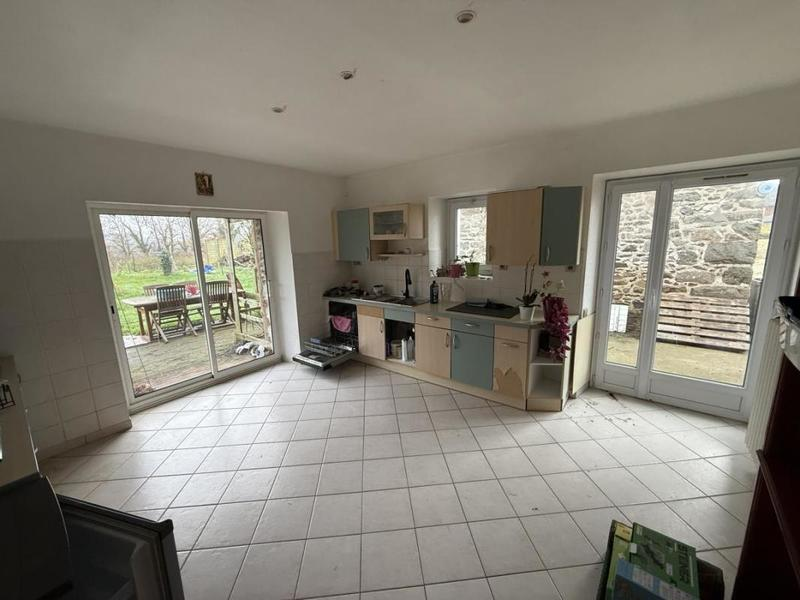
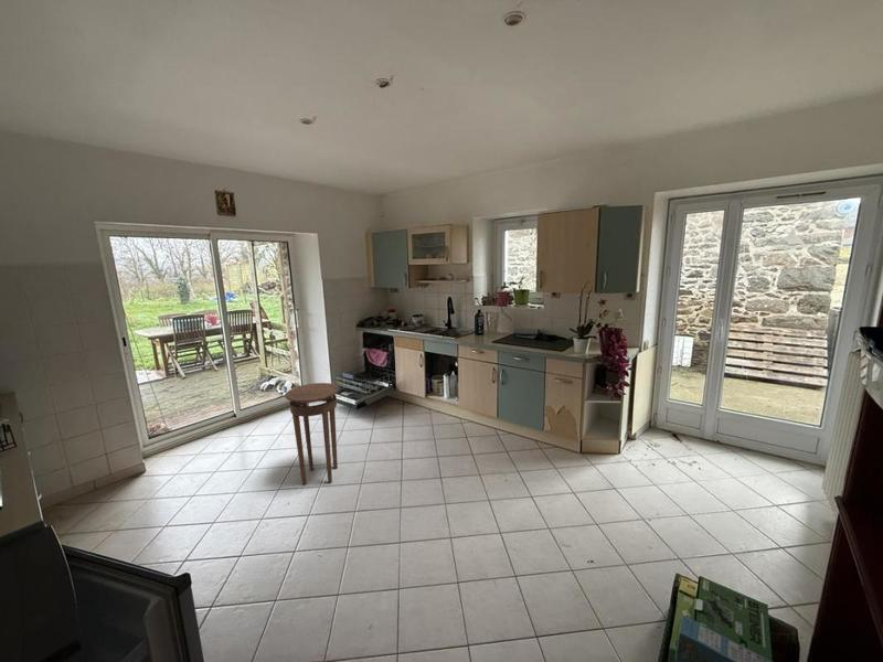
+ stool [284,382,340,485]
